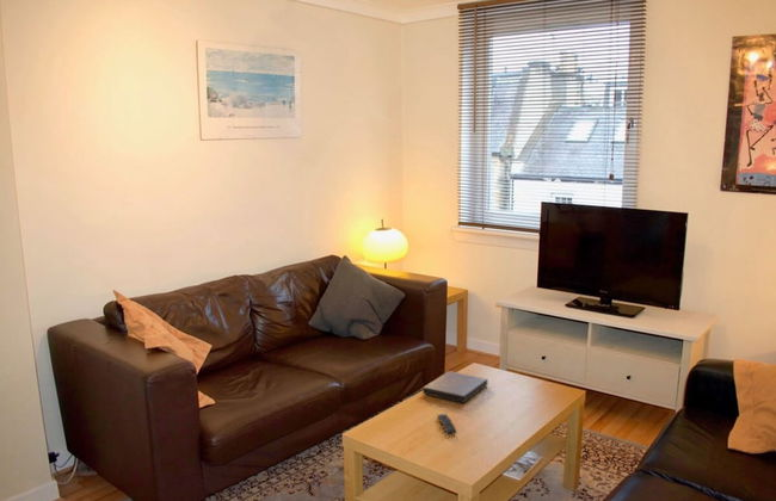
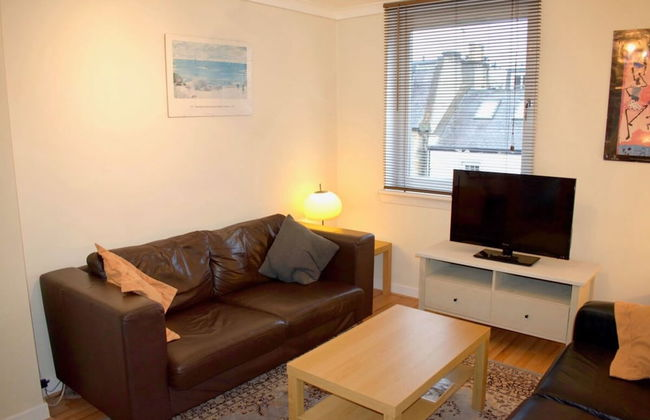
- book [421,370,488,404]
- remote control [436,413,457,434]
